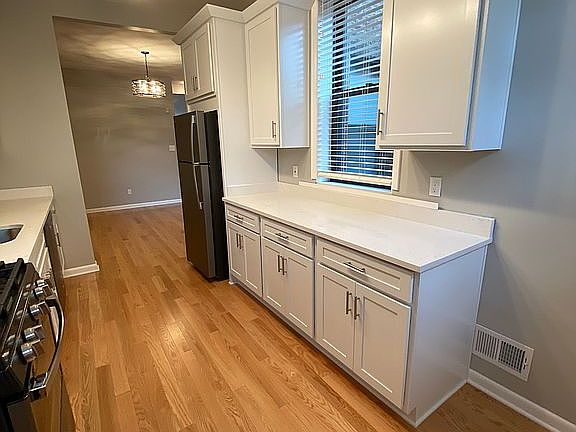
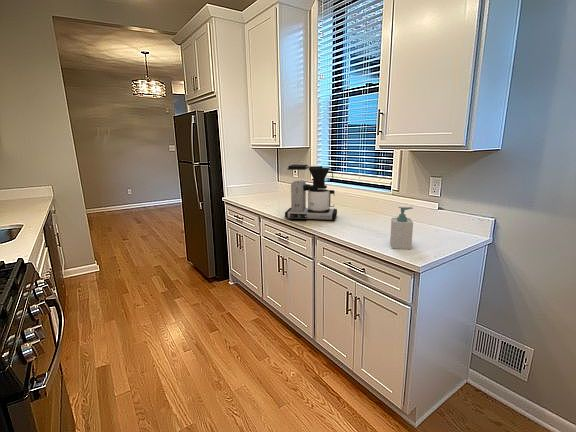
+ coffee maker [284,164,338,222]
+ soap bottle [389,206,414,250]
